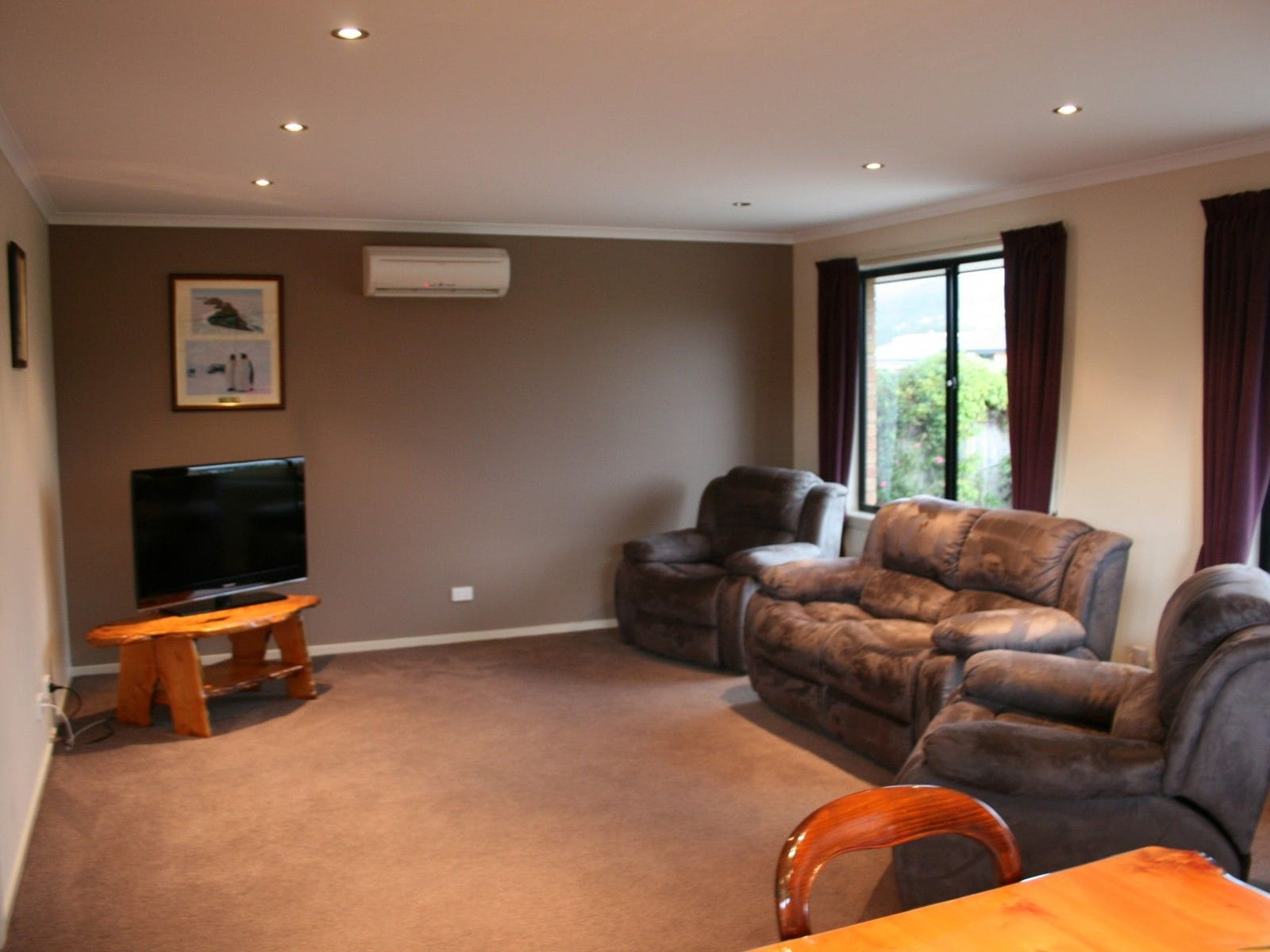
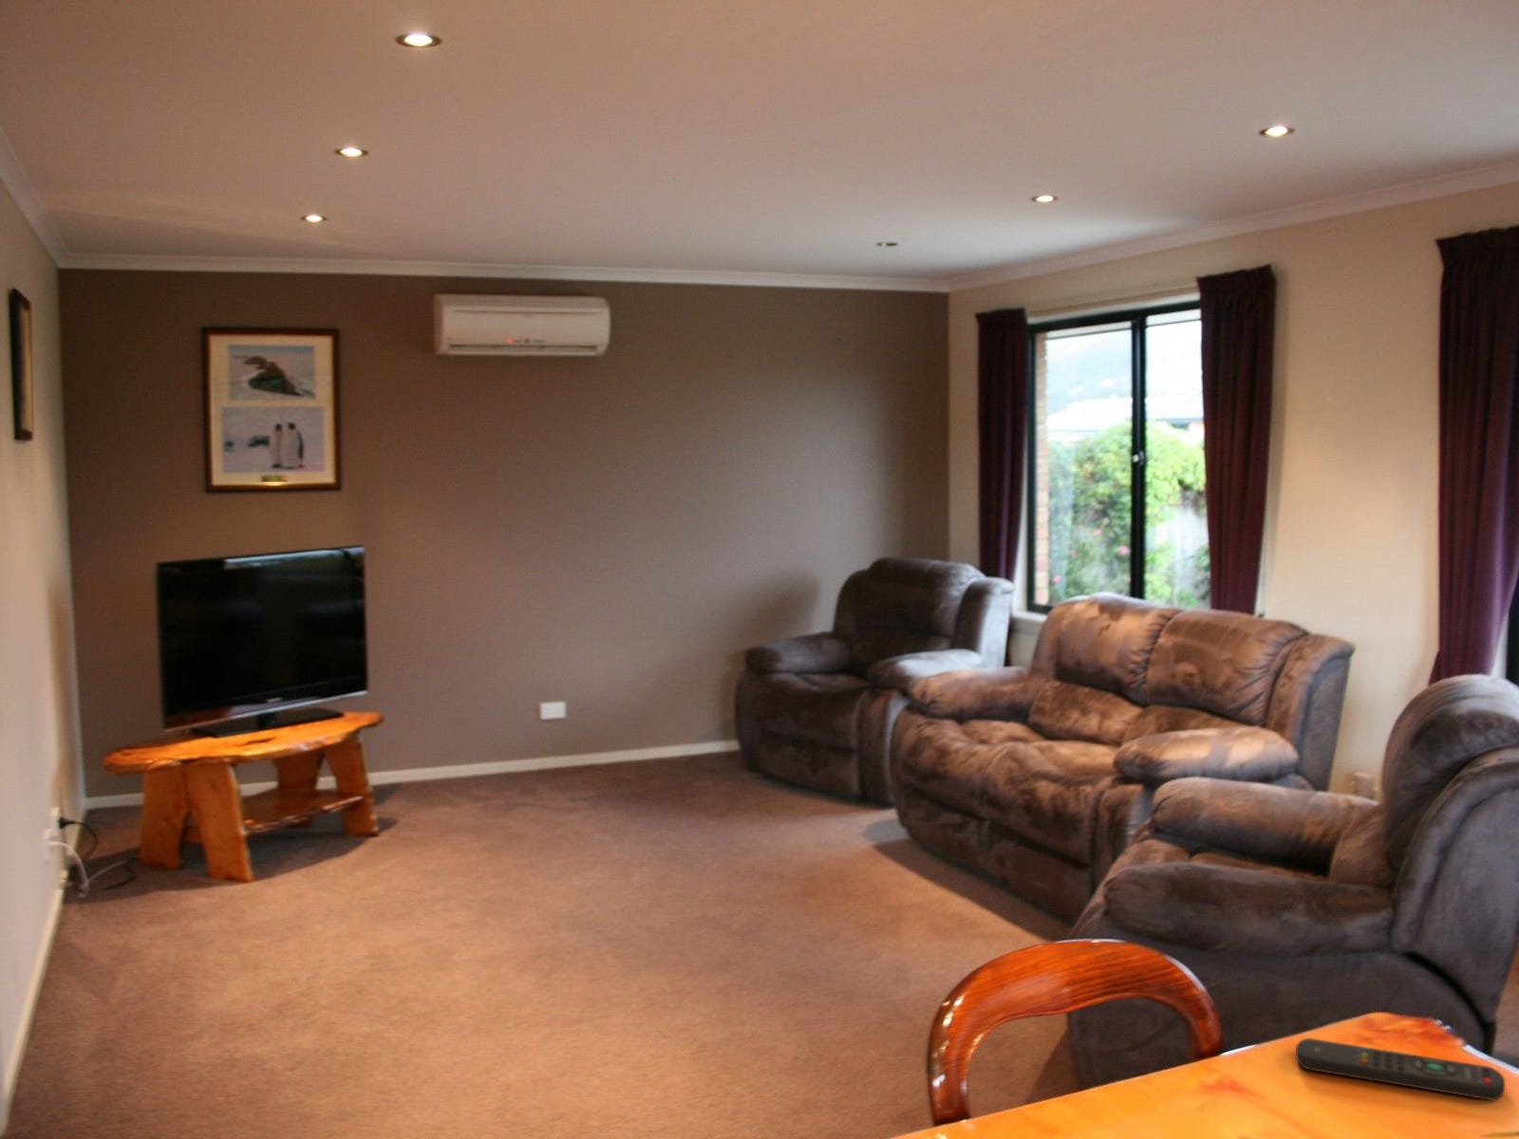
+ remote control [1295,1037,1506,1102]
